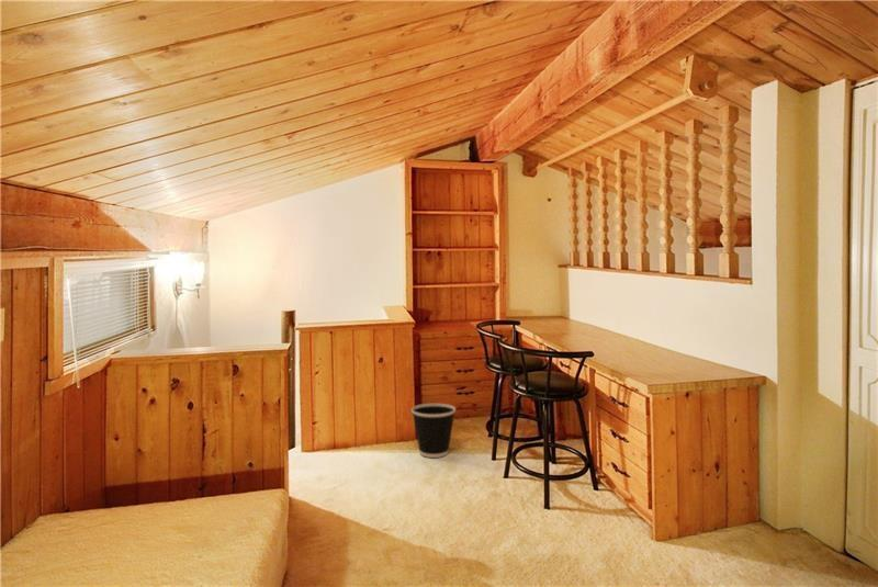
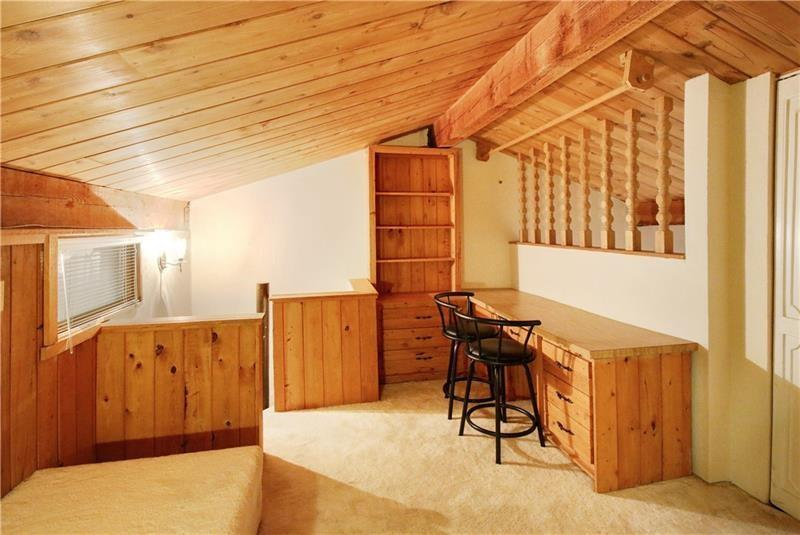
- wastebasket [410,403,457,459]
